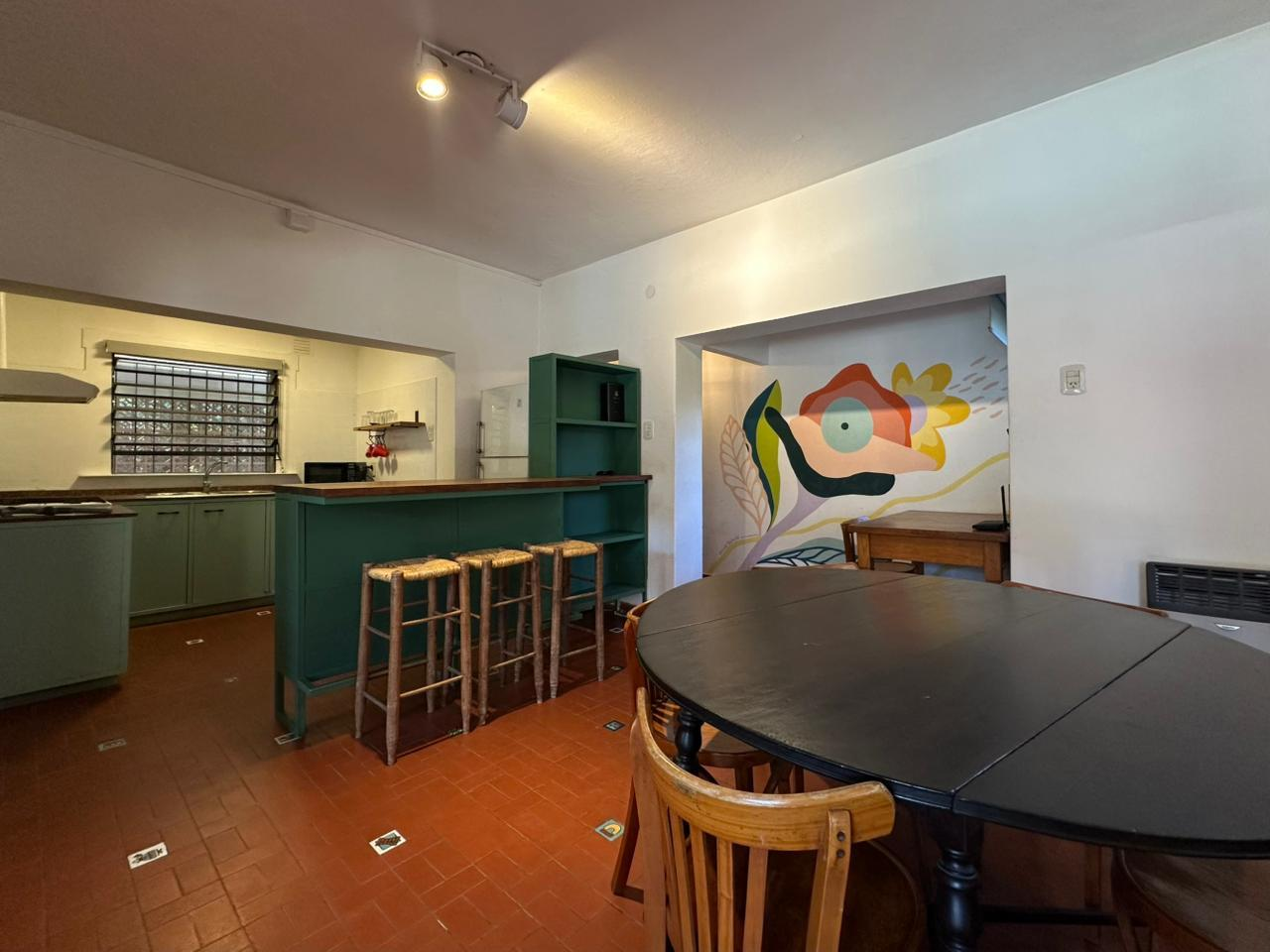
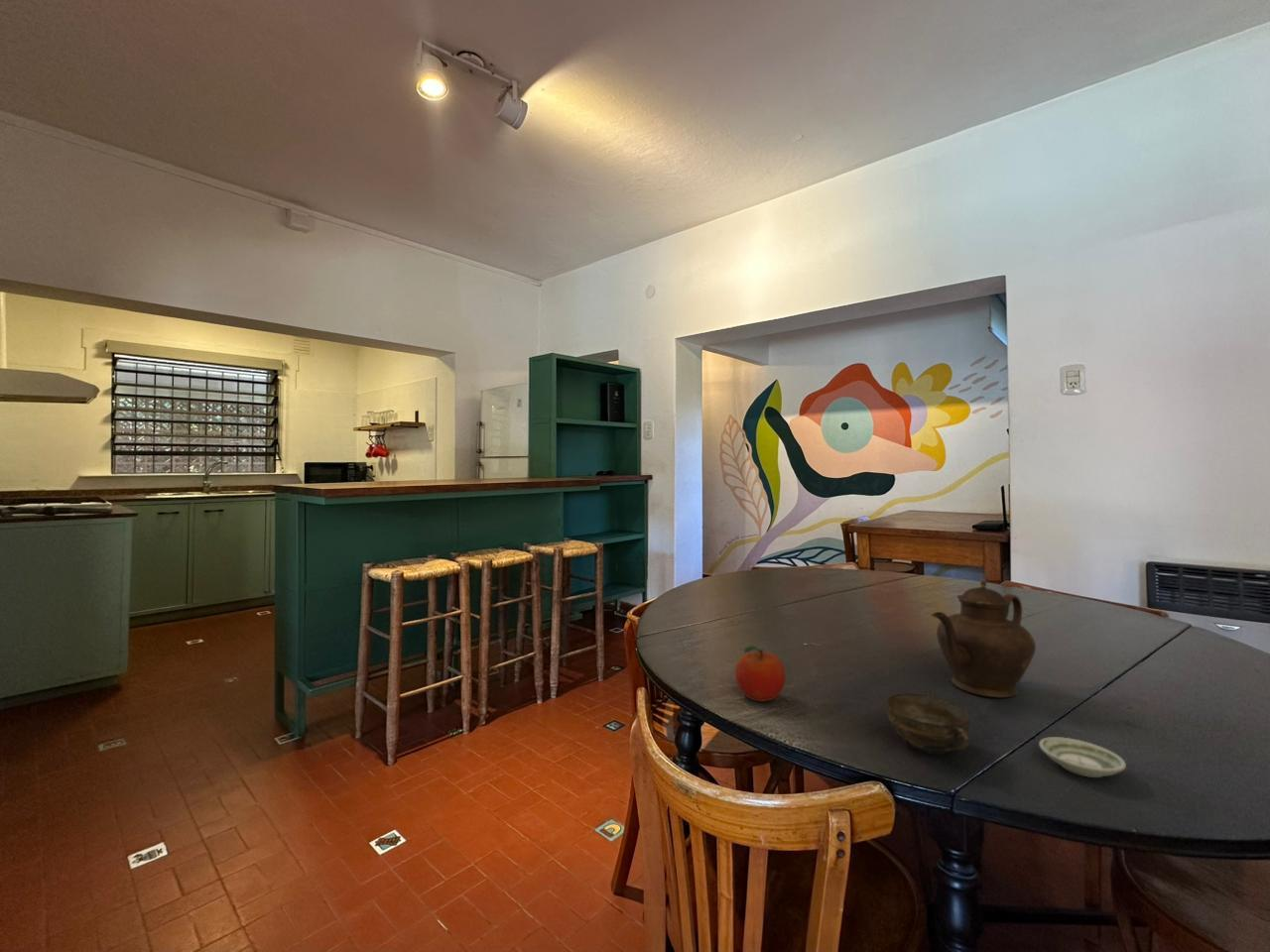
+ fruit [734,645,787,702]
+ teapot [931,580,1037,699]
+ saucer [1038,736,1127,778]
+ cup [886,692,971,756]
